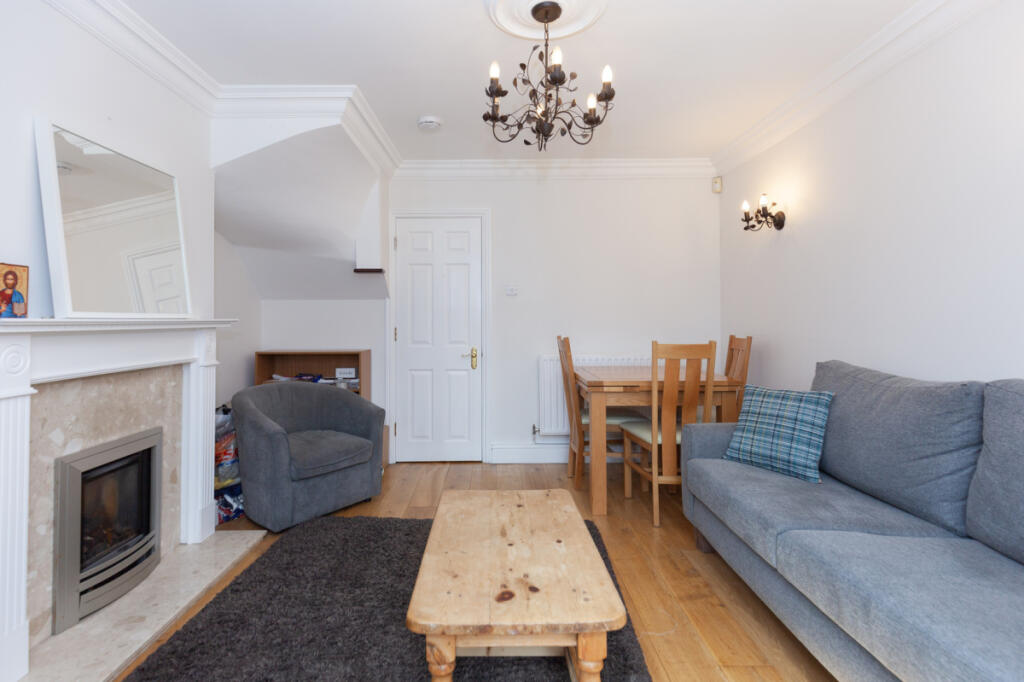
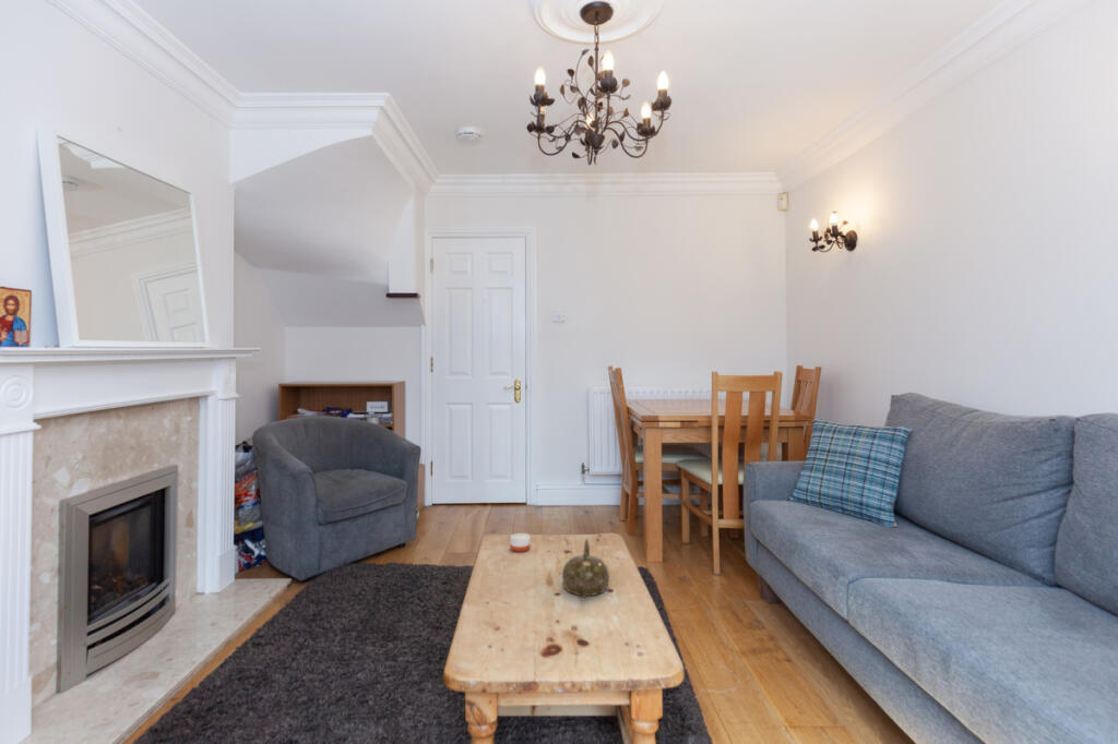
+ teapot [561,538,610,599]
+ candle [510,532,531,553]
